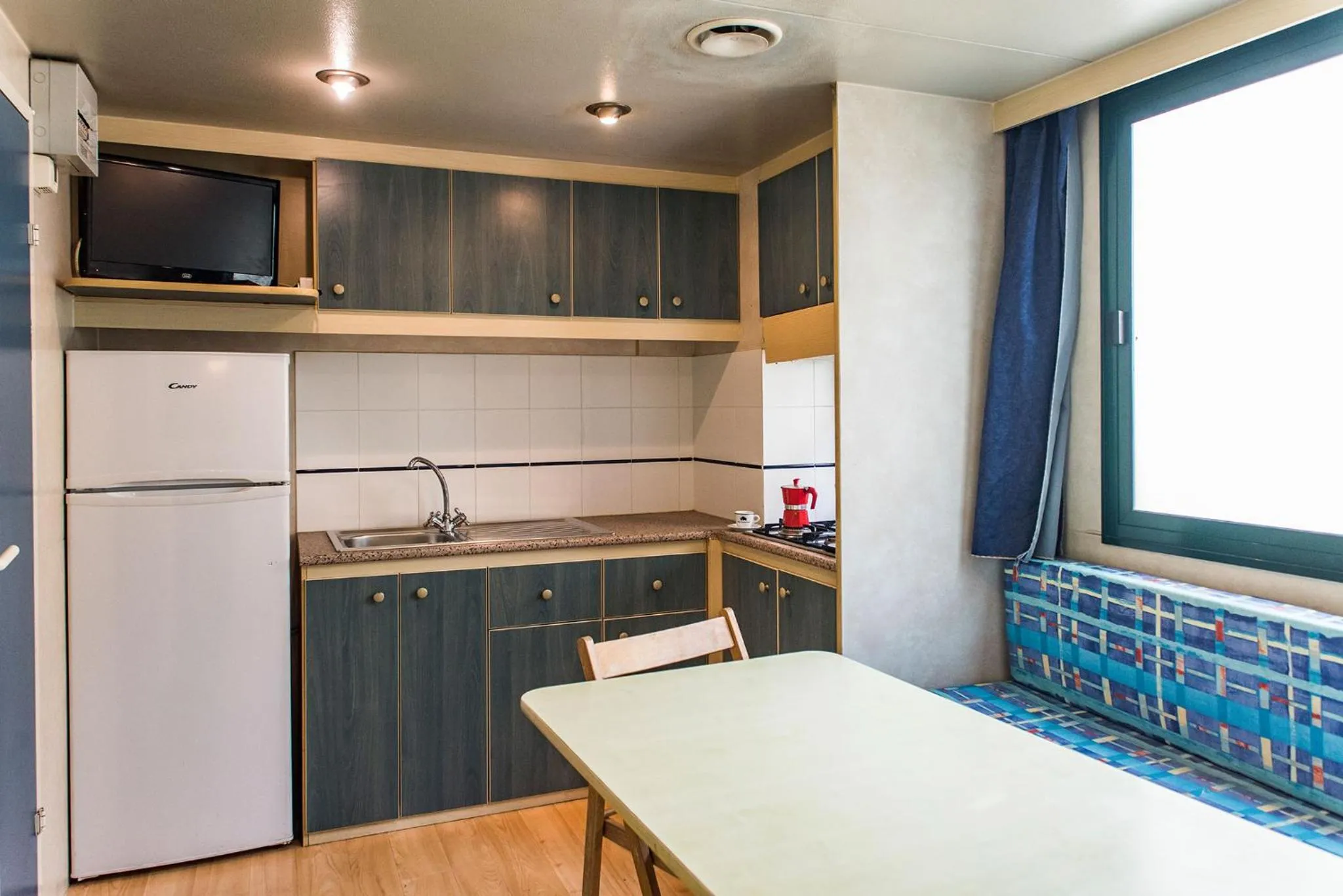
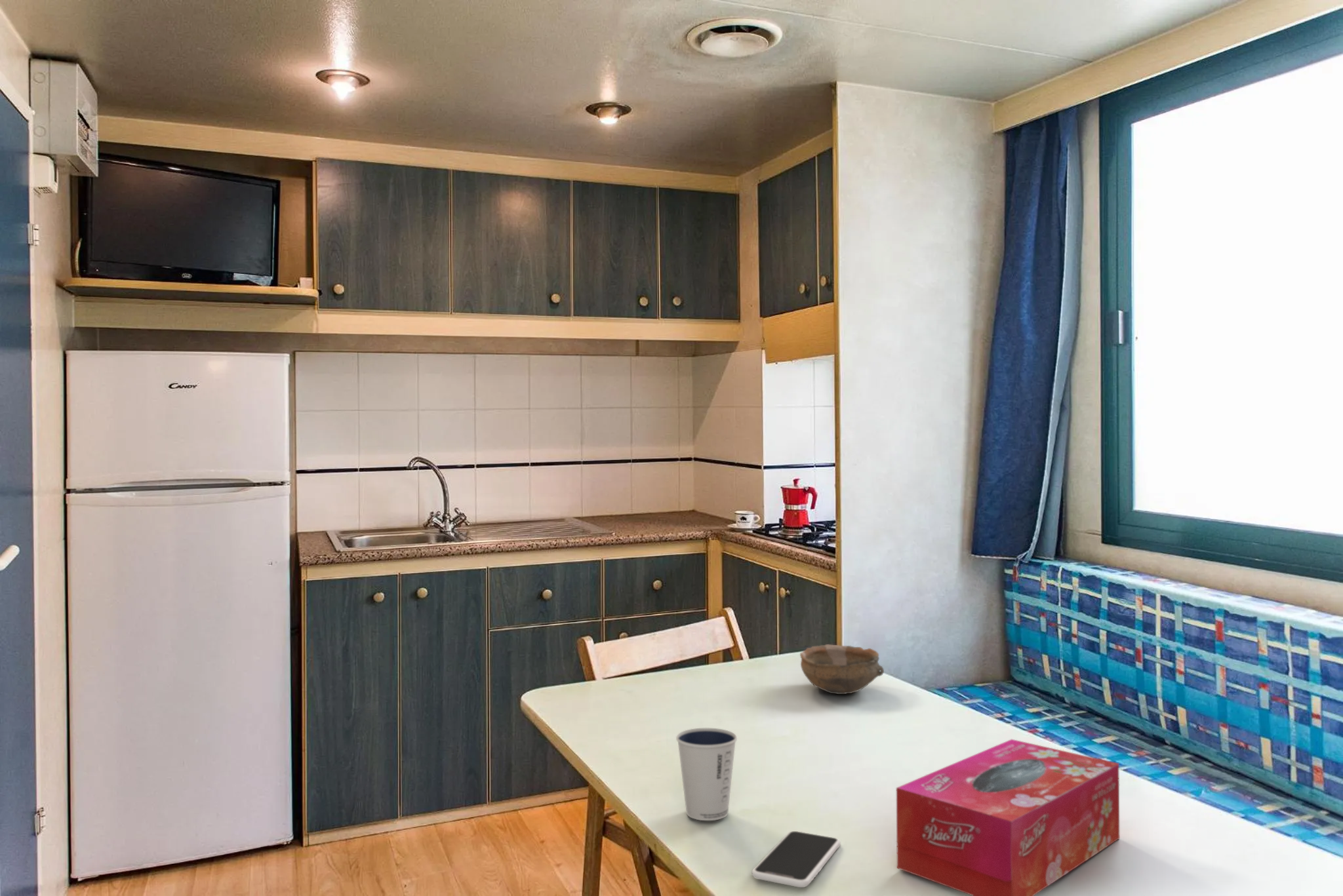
+ dixie cup [675,728,738,821]
+ bowl [799,644,885,695]
+ smartphone [752,830,841,888]
+ tissue box [896,739,1120,896]
